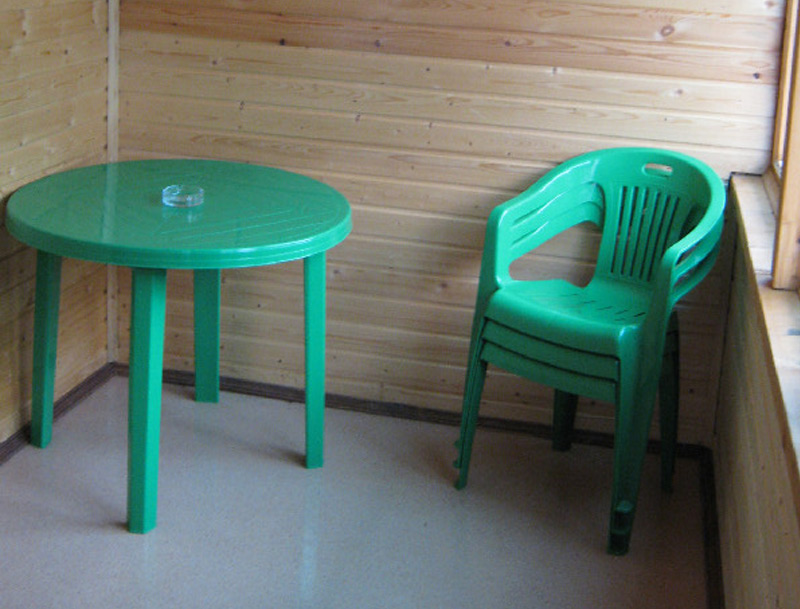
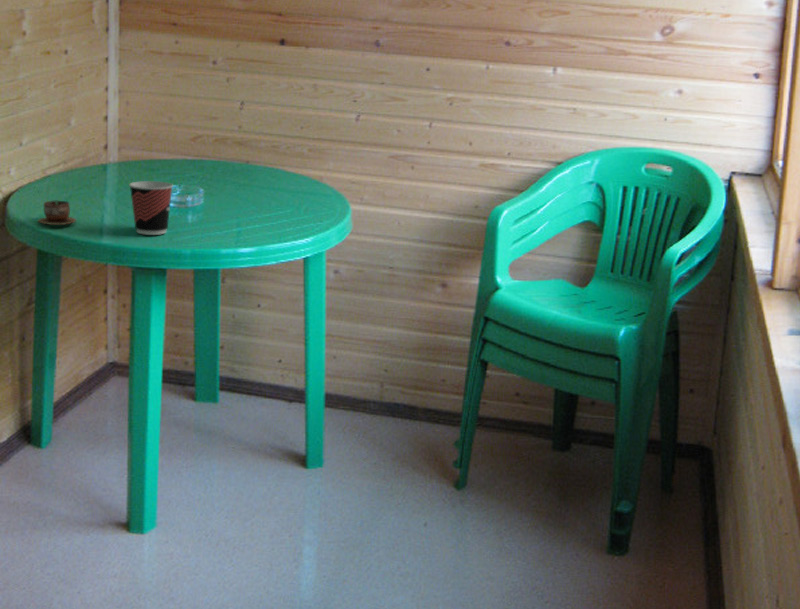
+ cup [37,200,77,226]
+ cup [128,180,174,236]
